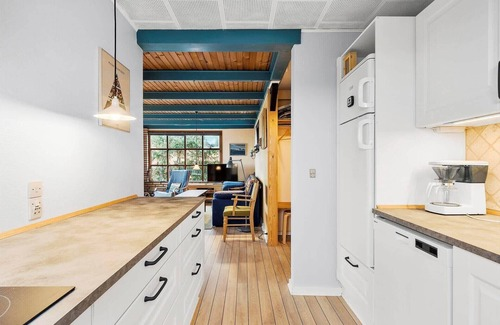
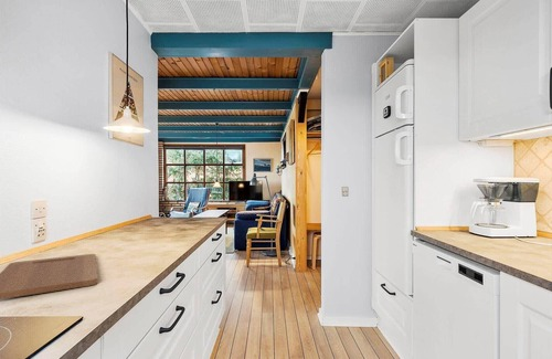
+ cutting board [0,253,99,300]
